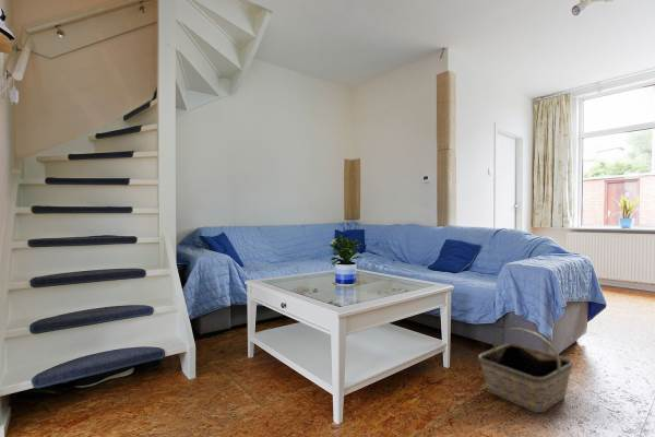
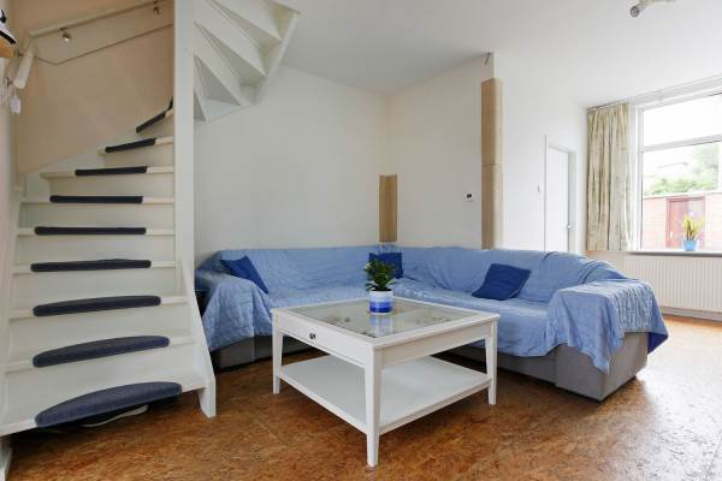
- basket [477,327,574,414]
